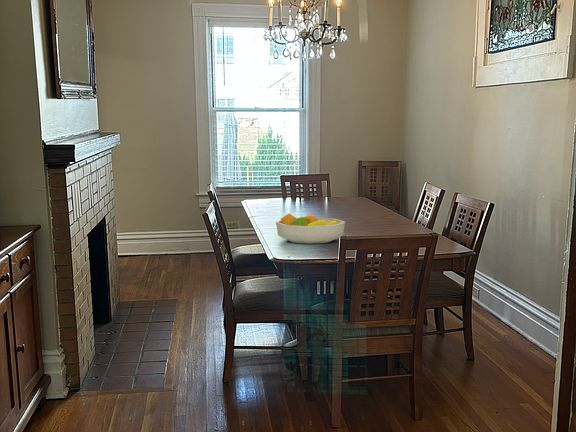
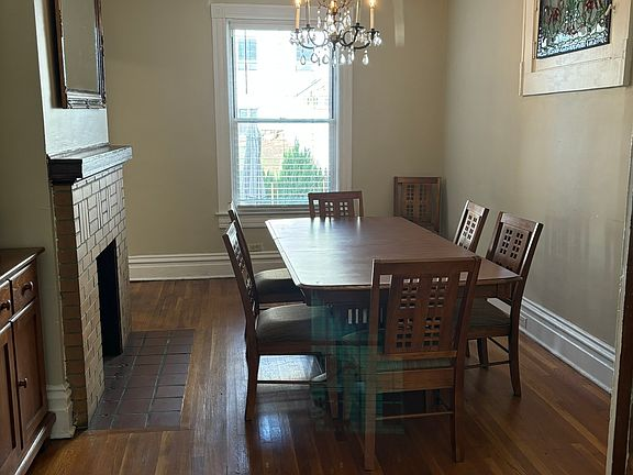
- fruit bowl [275,212,346,245]
